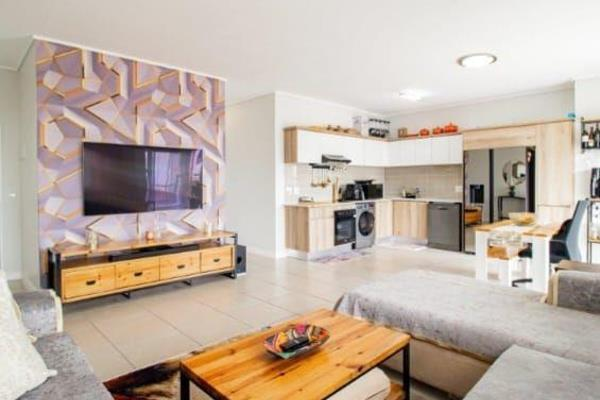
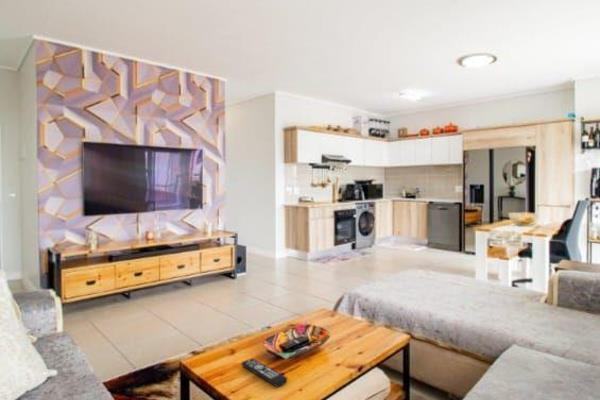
+ remote control [241,358,288,388]
